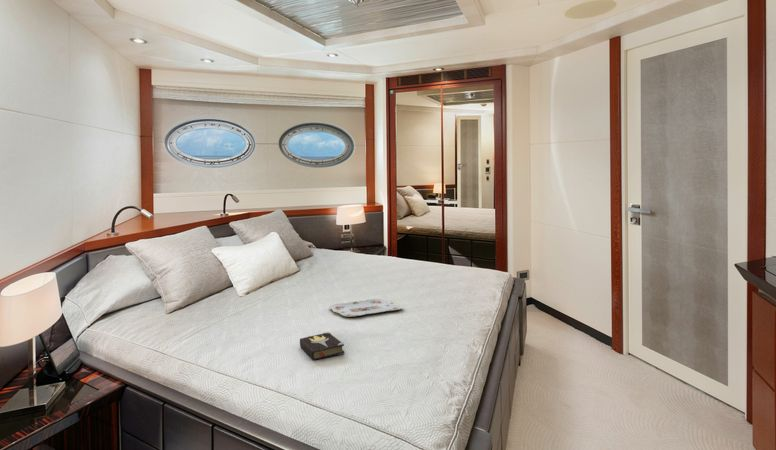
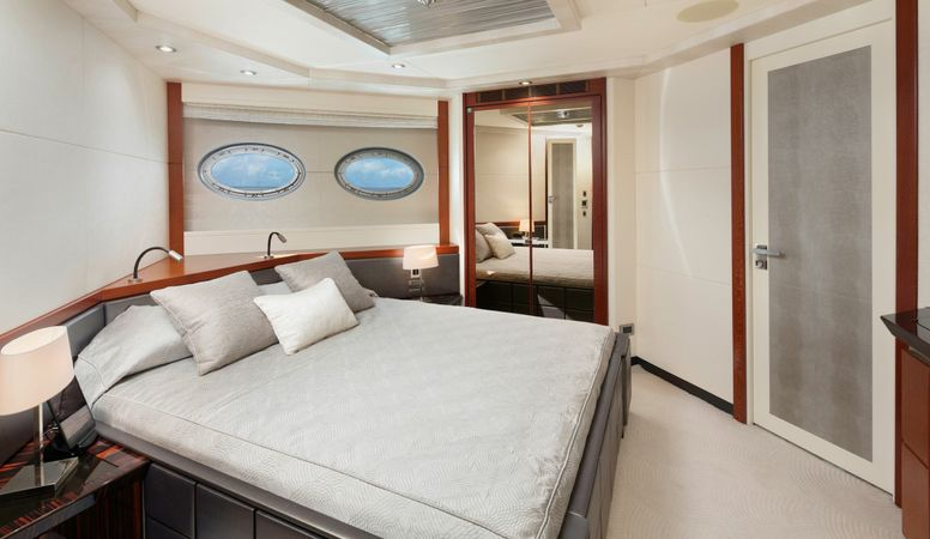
- hardback book [299,331,346,361]
- serving tray [328,298,403,318]
